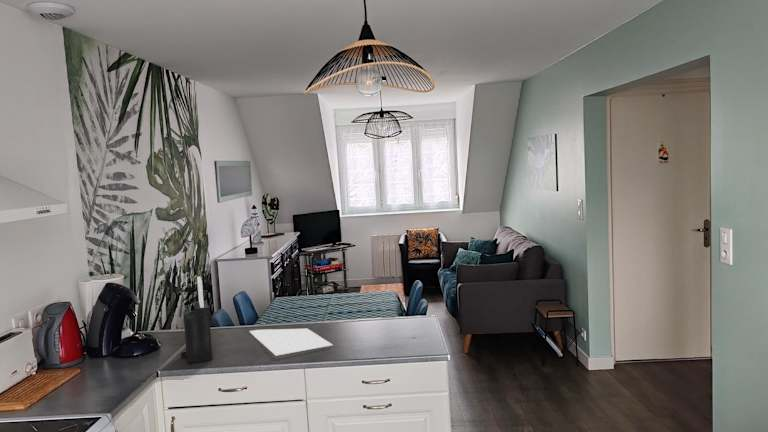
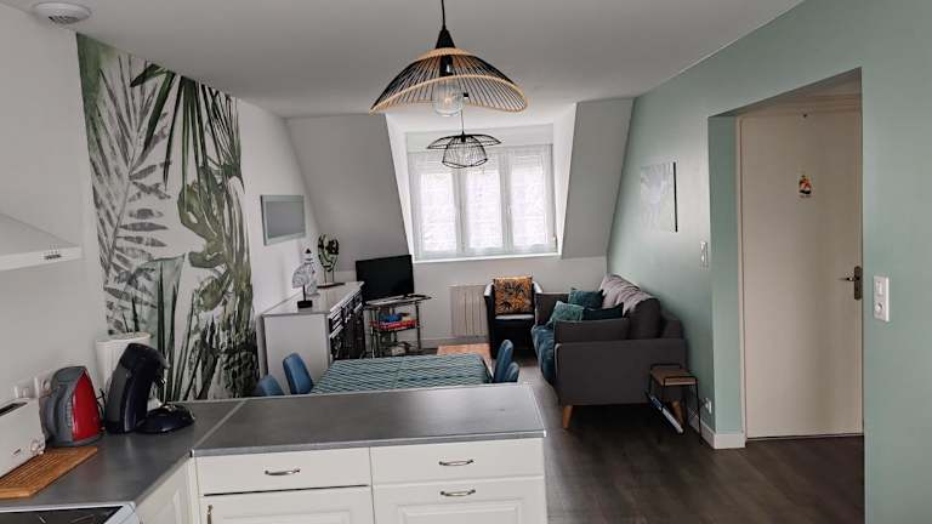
- cutting board [248,328,334,356]
- knife block [180,275,213,364]
